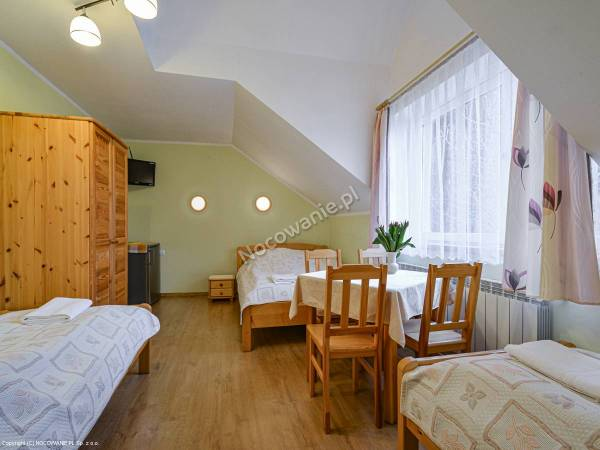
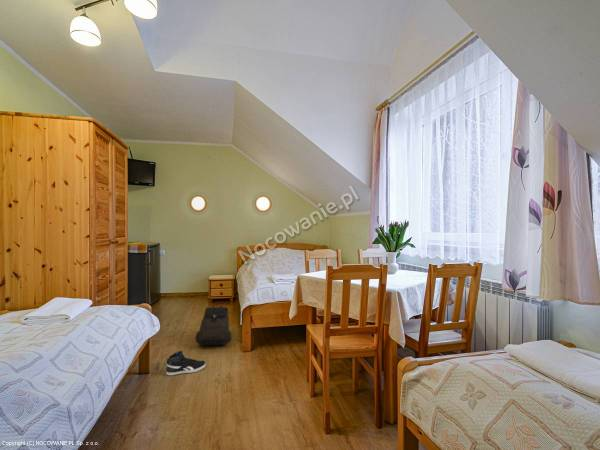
+ sneaker [165,350,207,376]
+ backpack [194,303,232,346]
